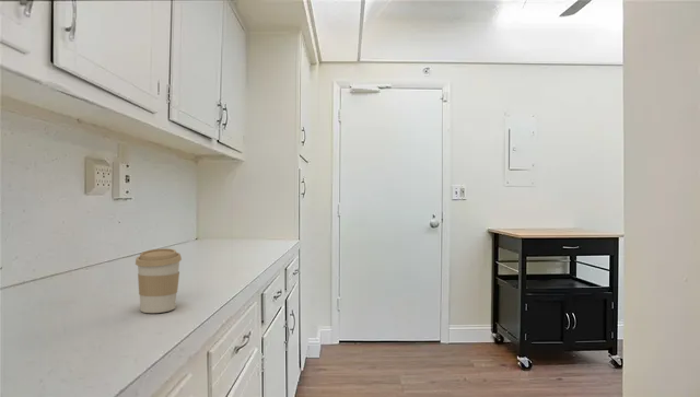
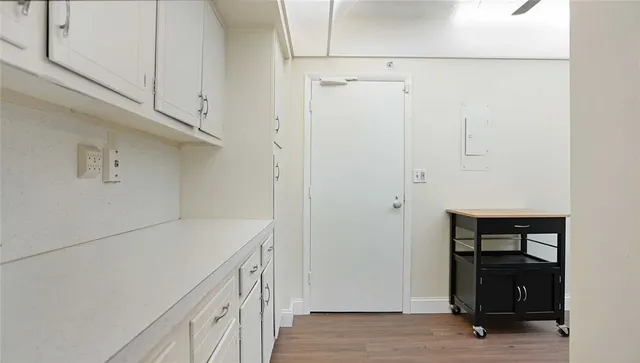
- coffee cup [135,247,183,314]
